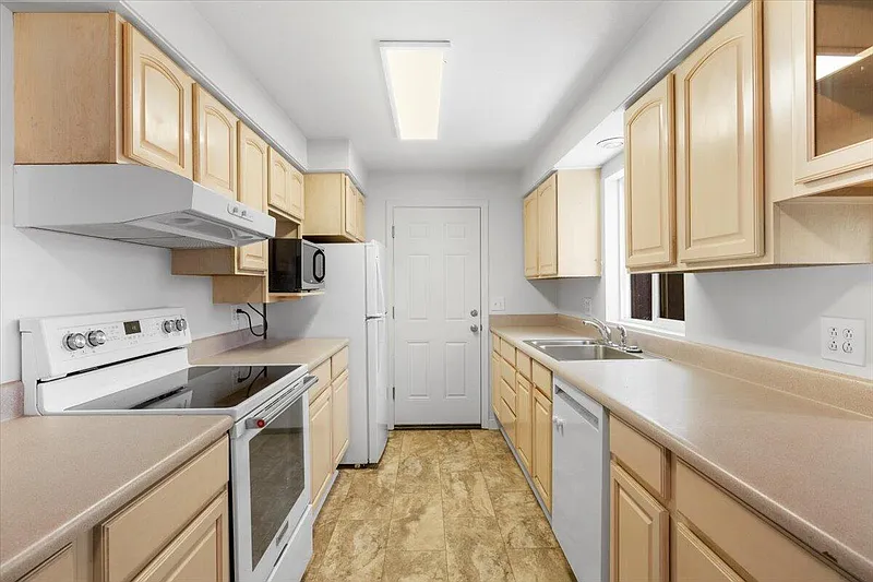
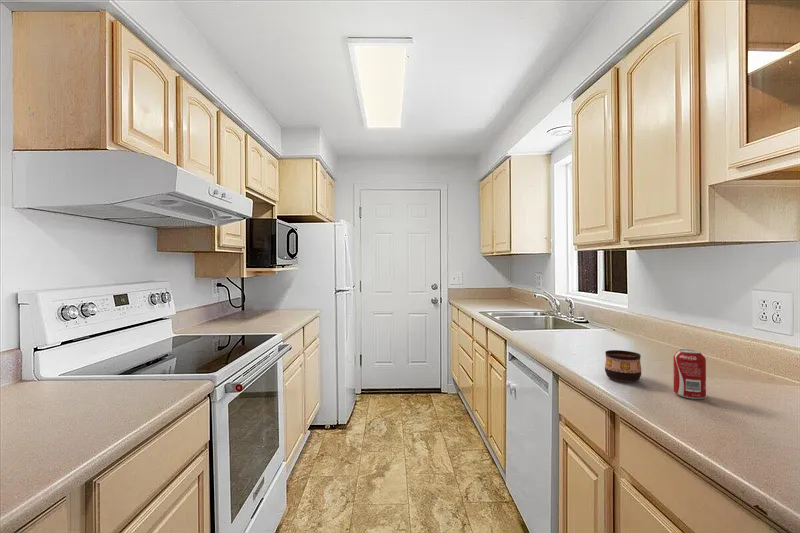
+ beverage can [672,348,707,400]
+ cup [604,349,642,383]
